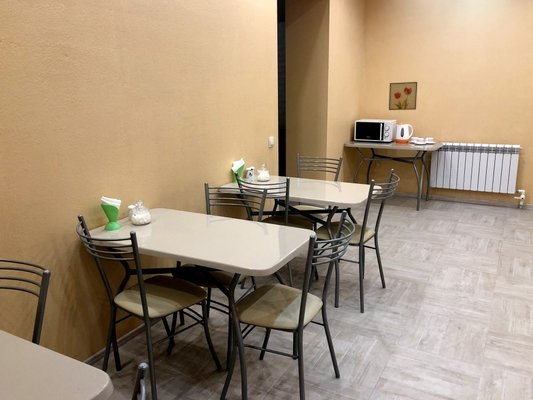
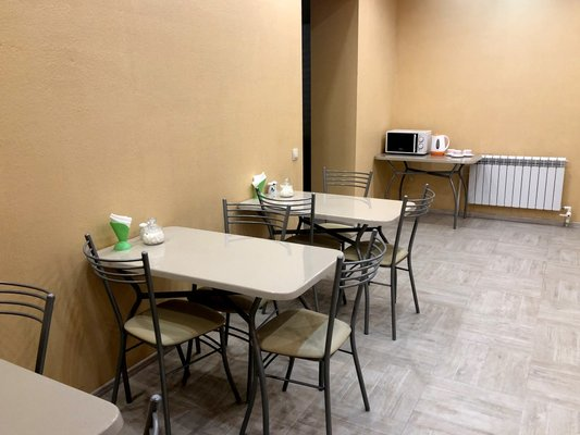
- wall art [388,81,418,111]
